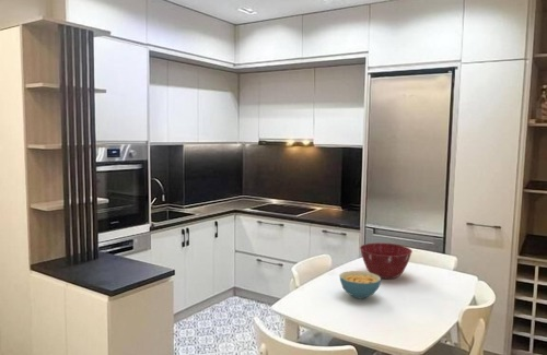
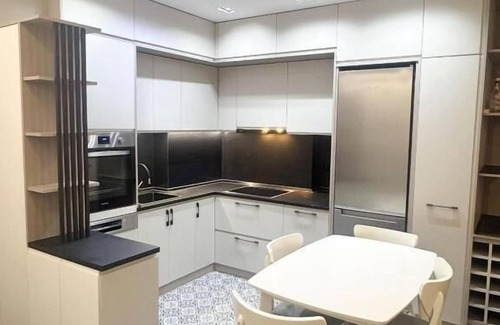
- cereal bowl [338,270,382,299]
- mixing bowl [359,241,414,280]
